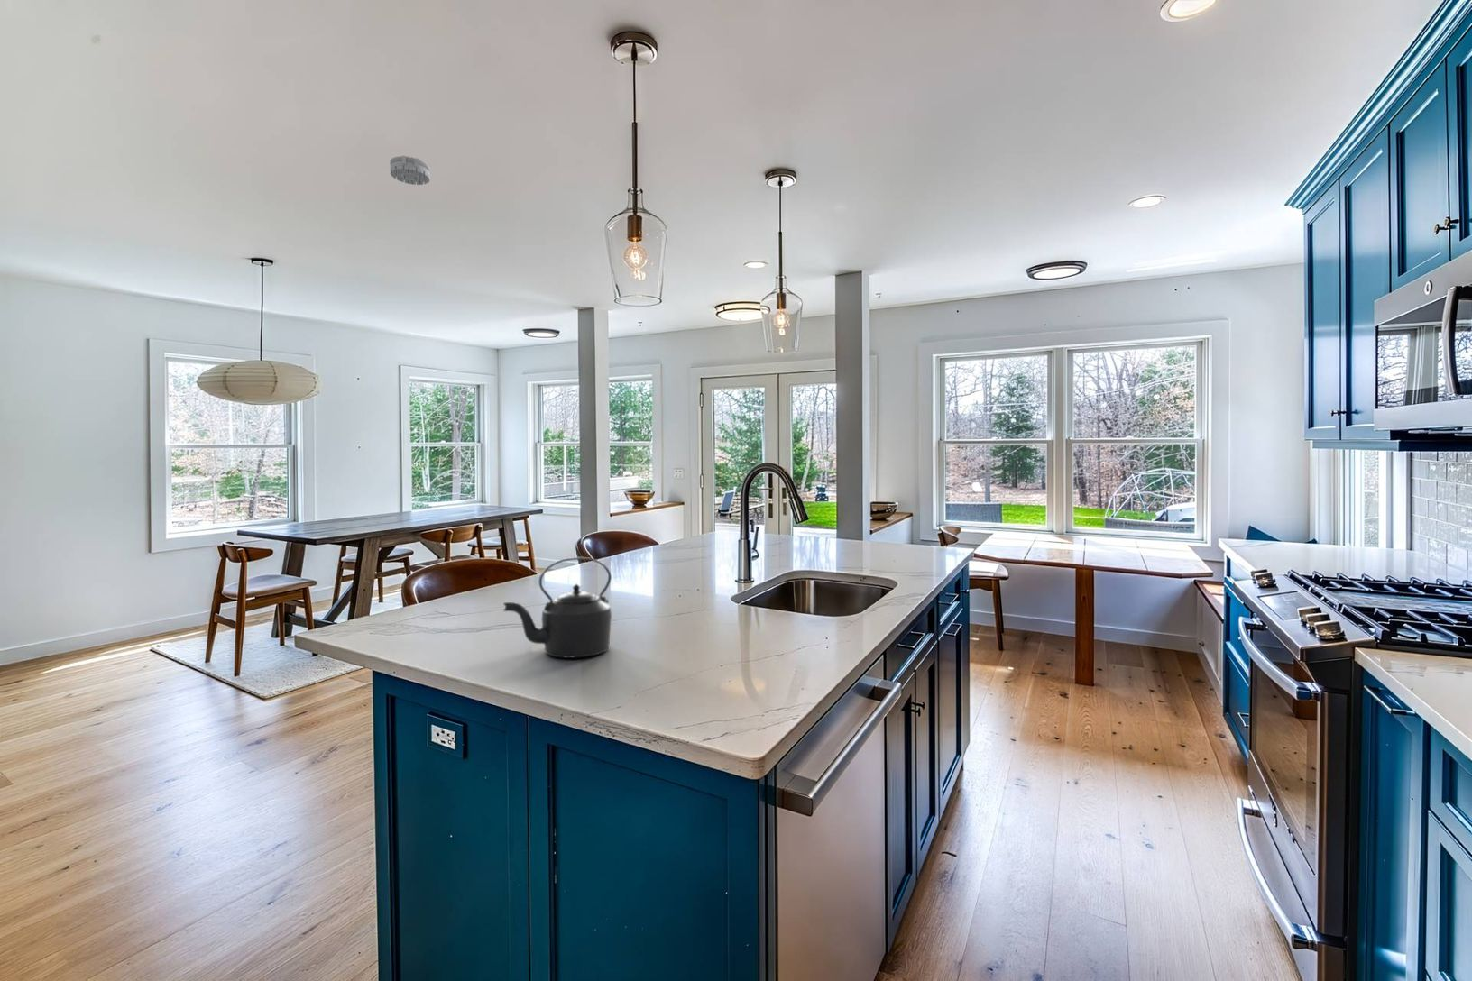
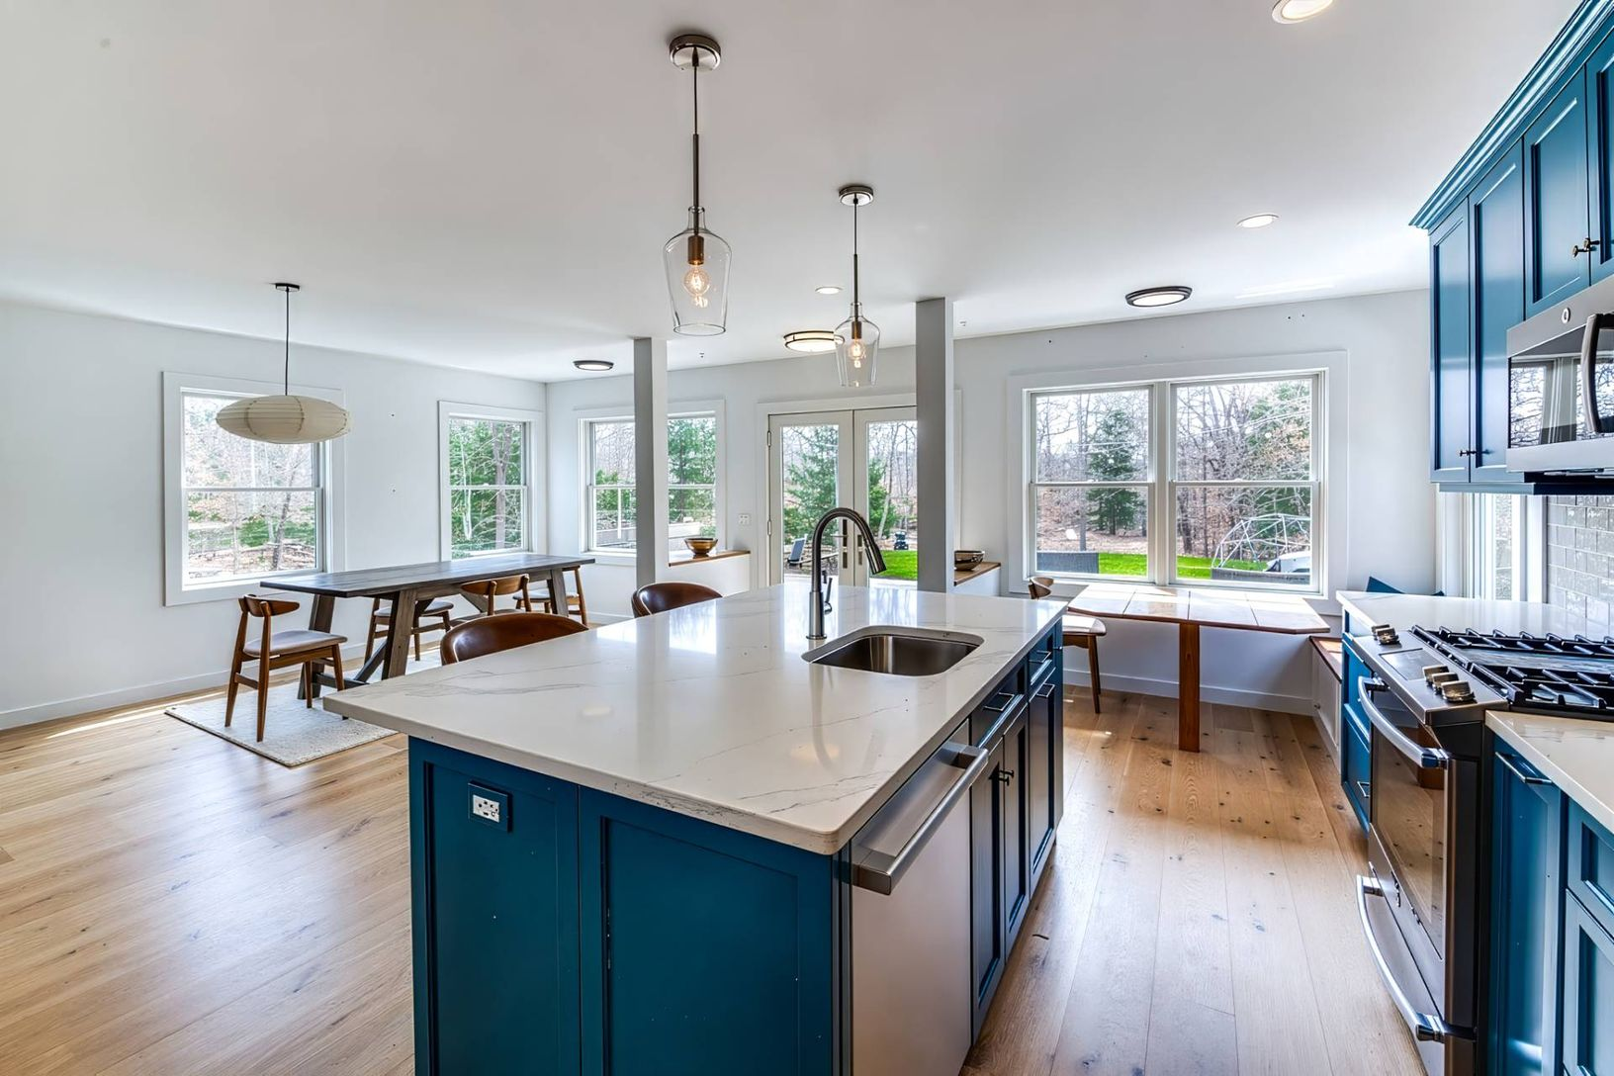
- smoke detector [389,155,432,186]
- kettle [503,556,612,659]
